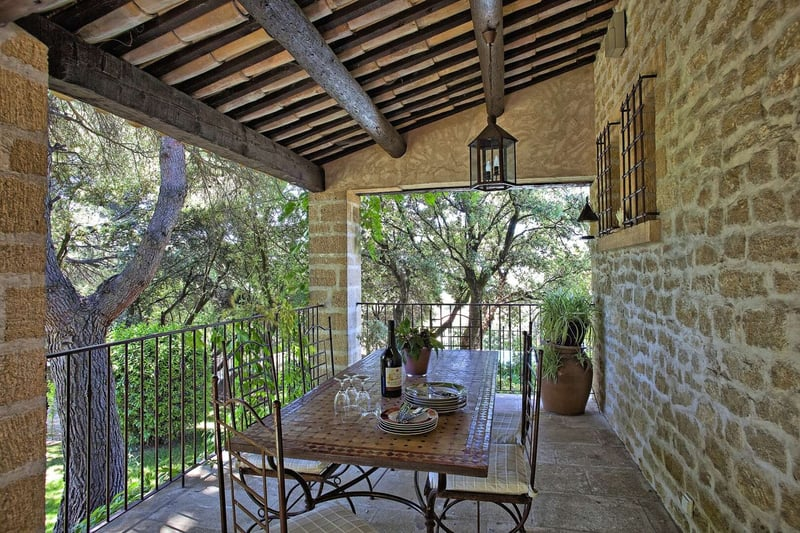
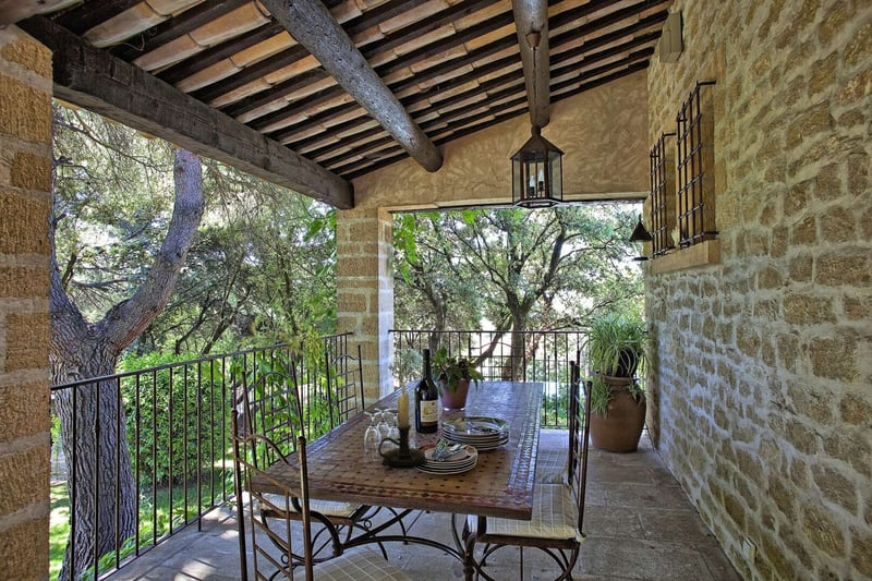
+ candle holder [377,380,426,468]
